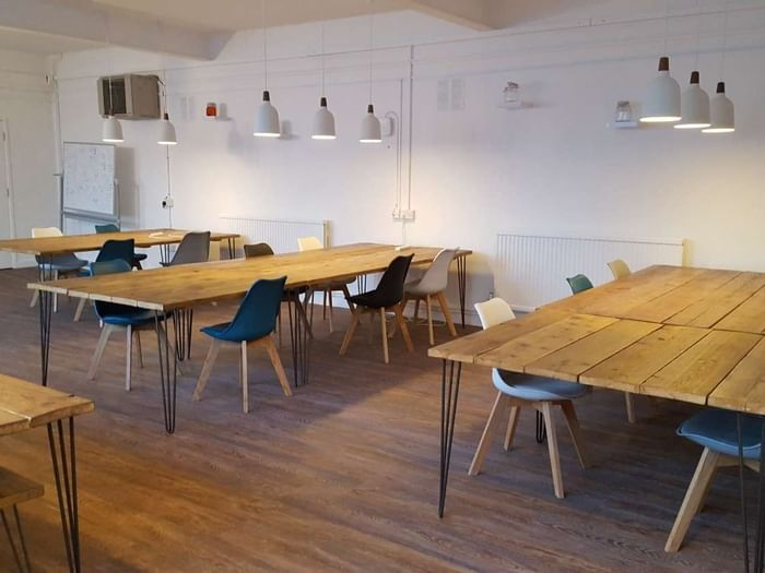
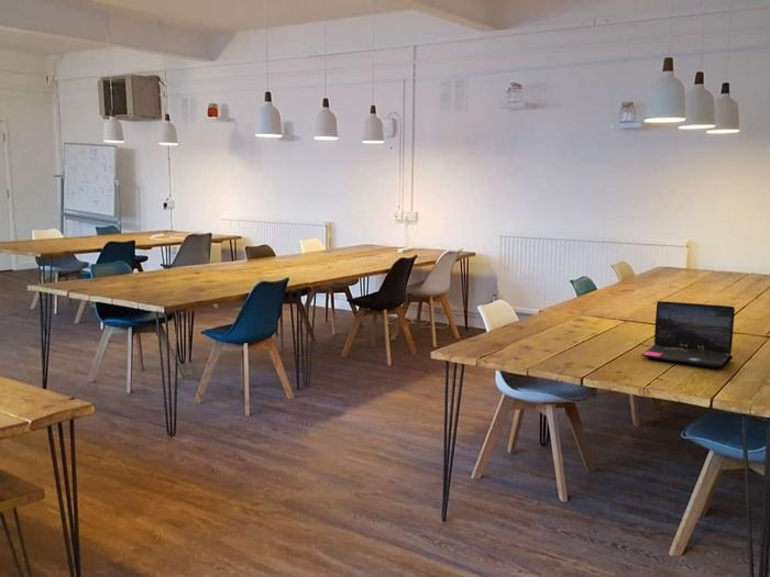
+ laptop [640,300,736,368]
